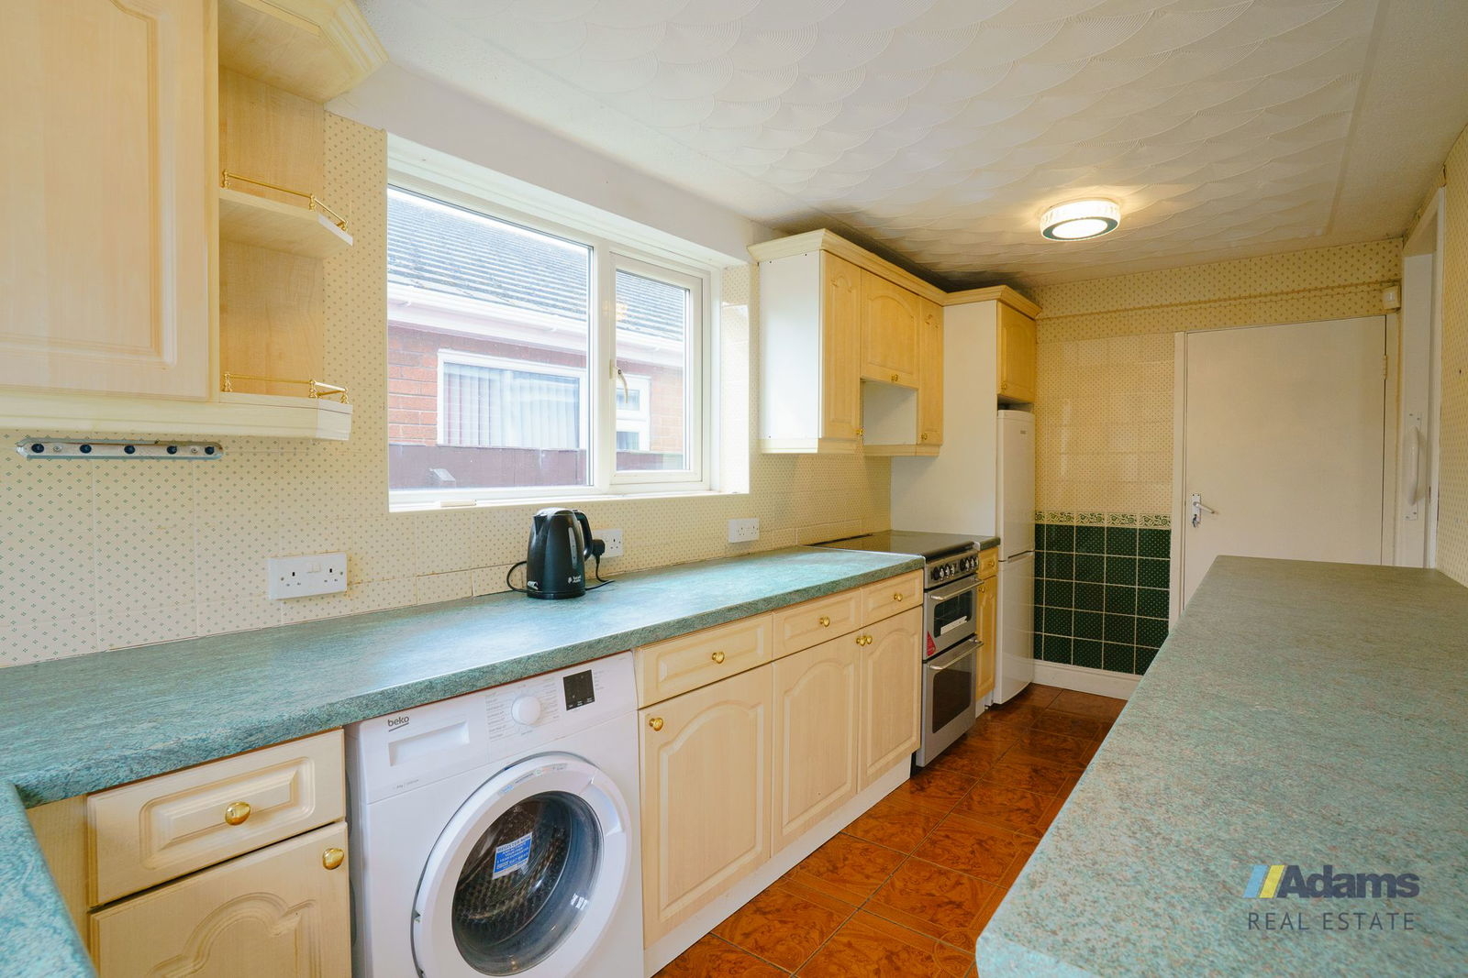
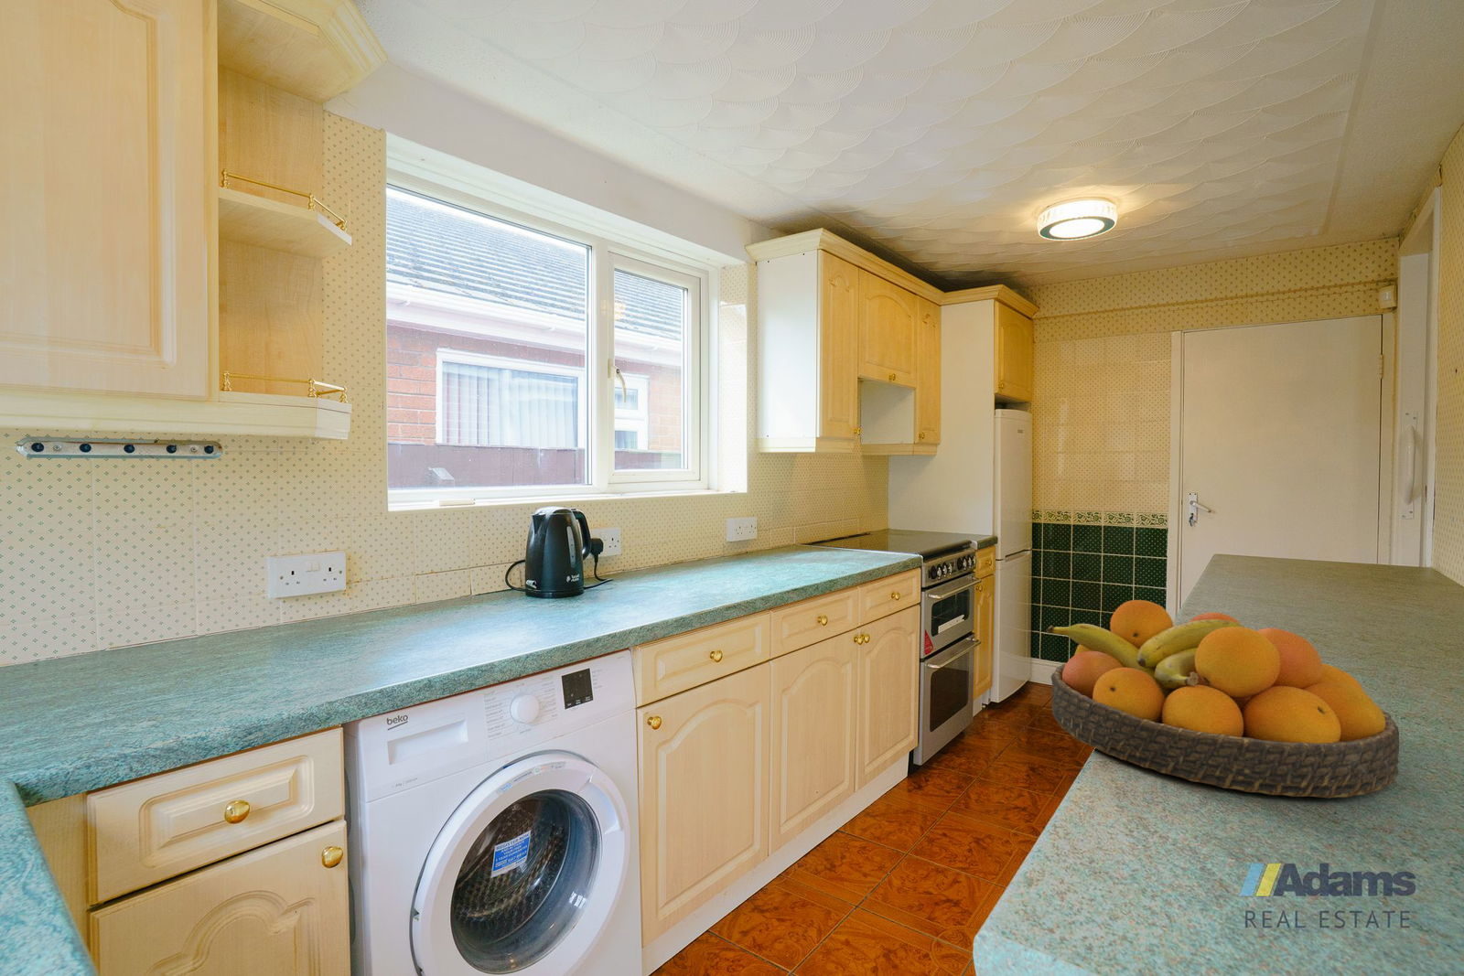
+ fruit bowl [1046,599,1400,798]
